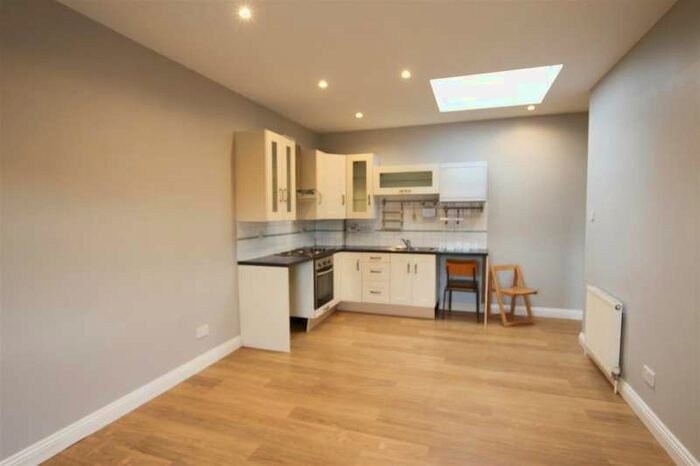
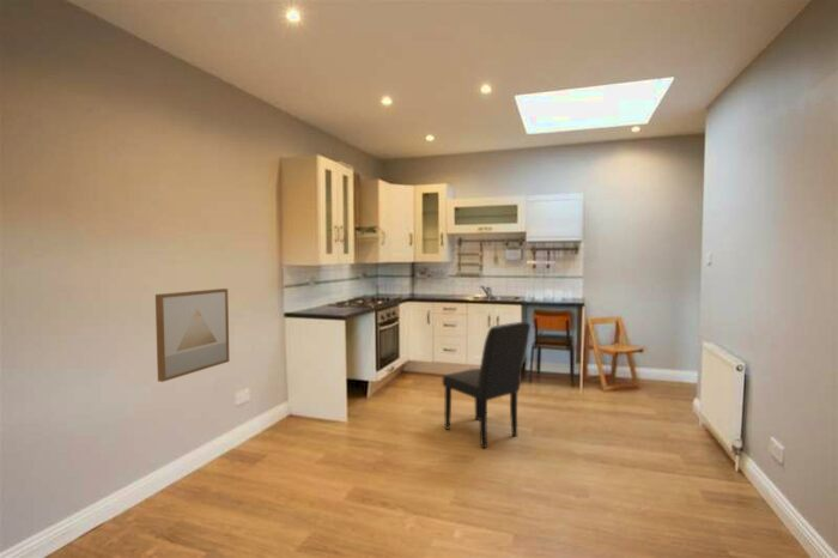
+ wall art [154,287,231,383]
+ chair [442,321,532,449]
